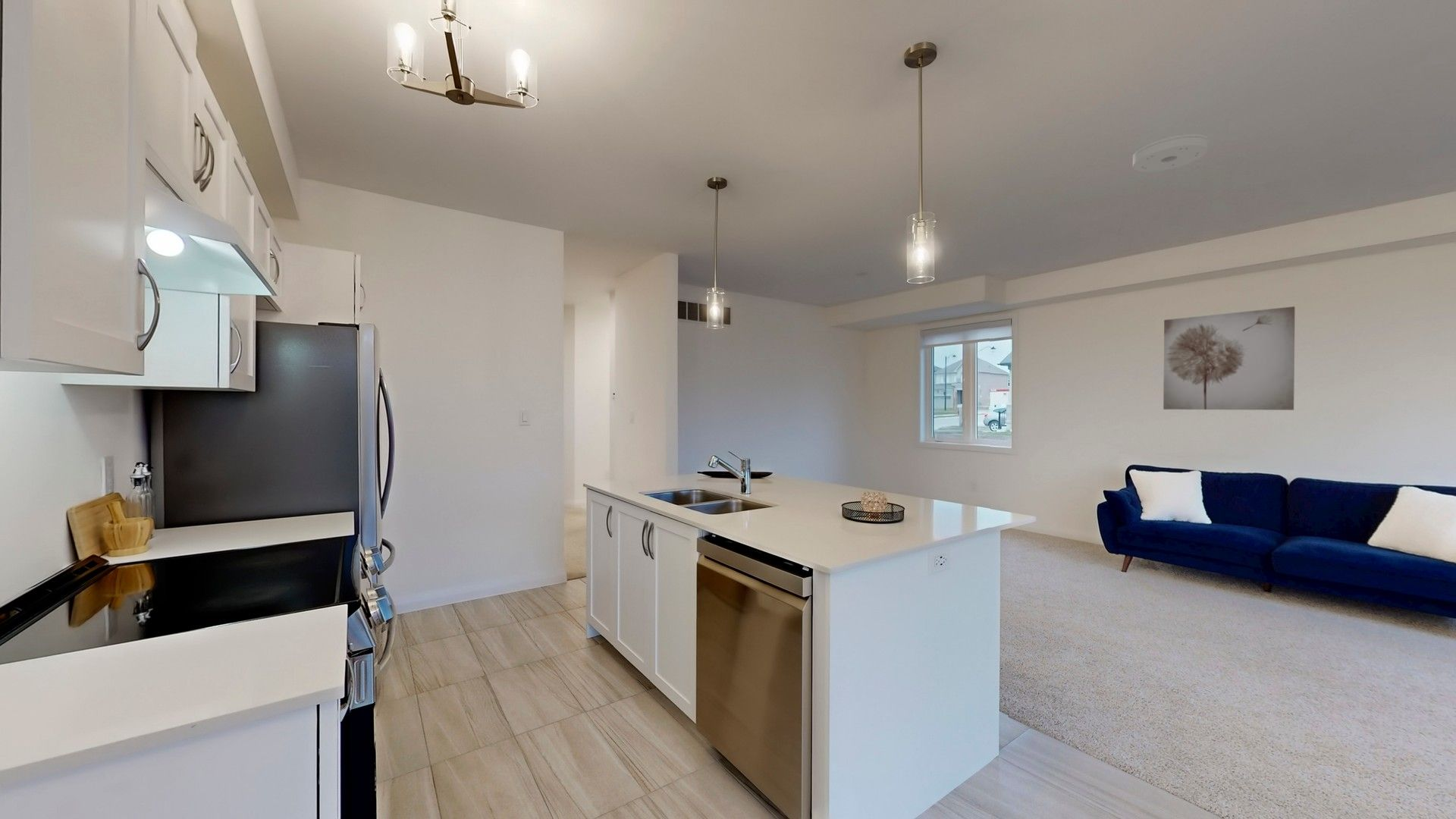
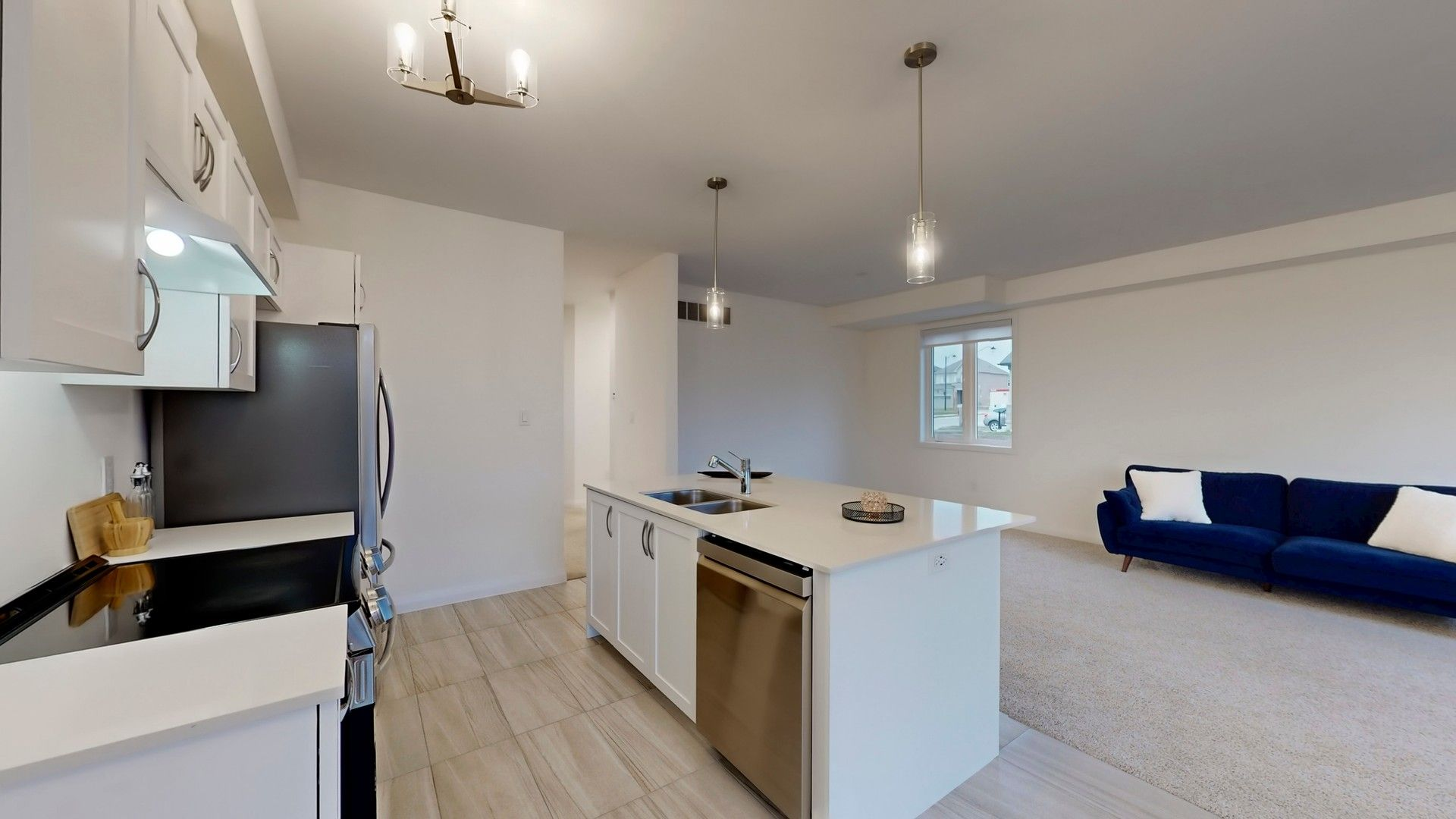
- wall art [1163,306,1295,411]
- smoke detector [1132,133,1209,173]
